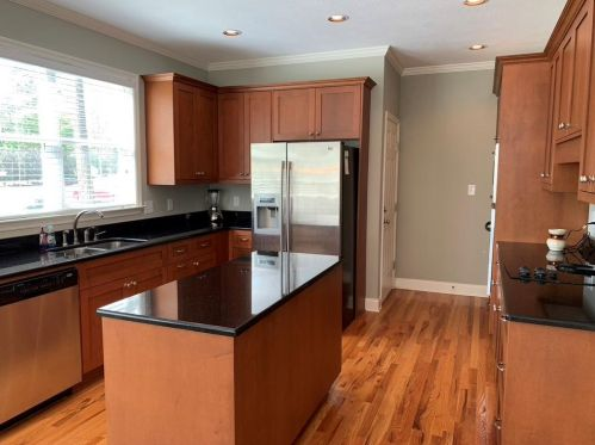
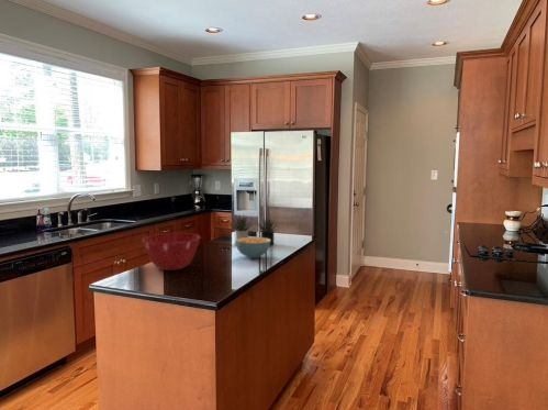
+ succulent plant [231,214,279,246]
+ cereal bowl [234,236,271,259]
+ mixing bowl [142,232,201,272]
